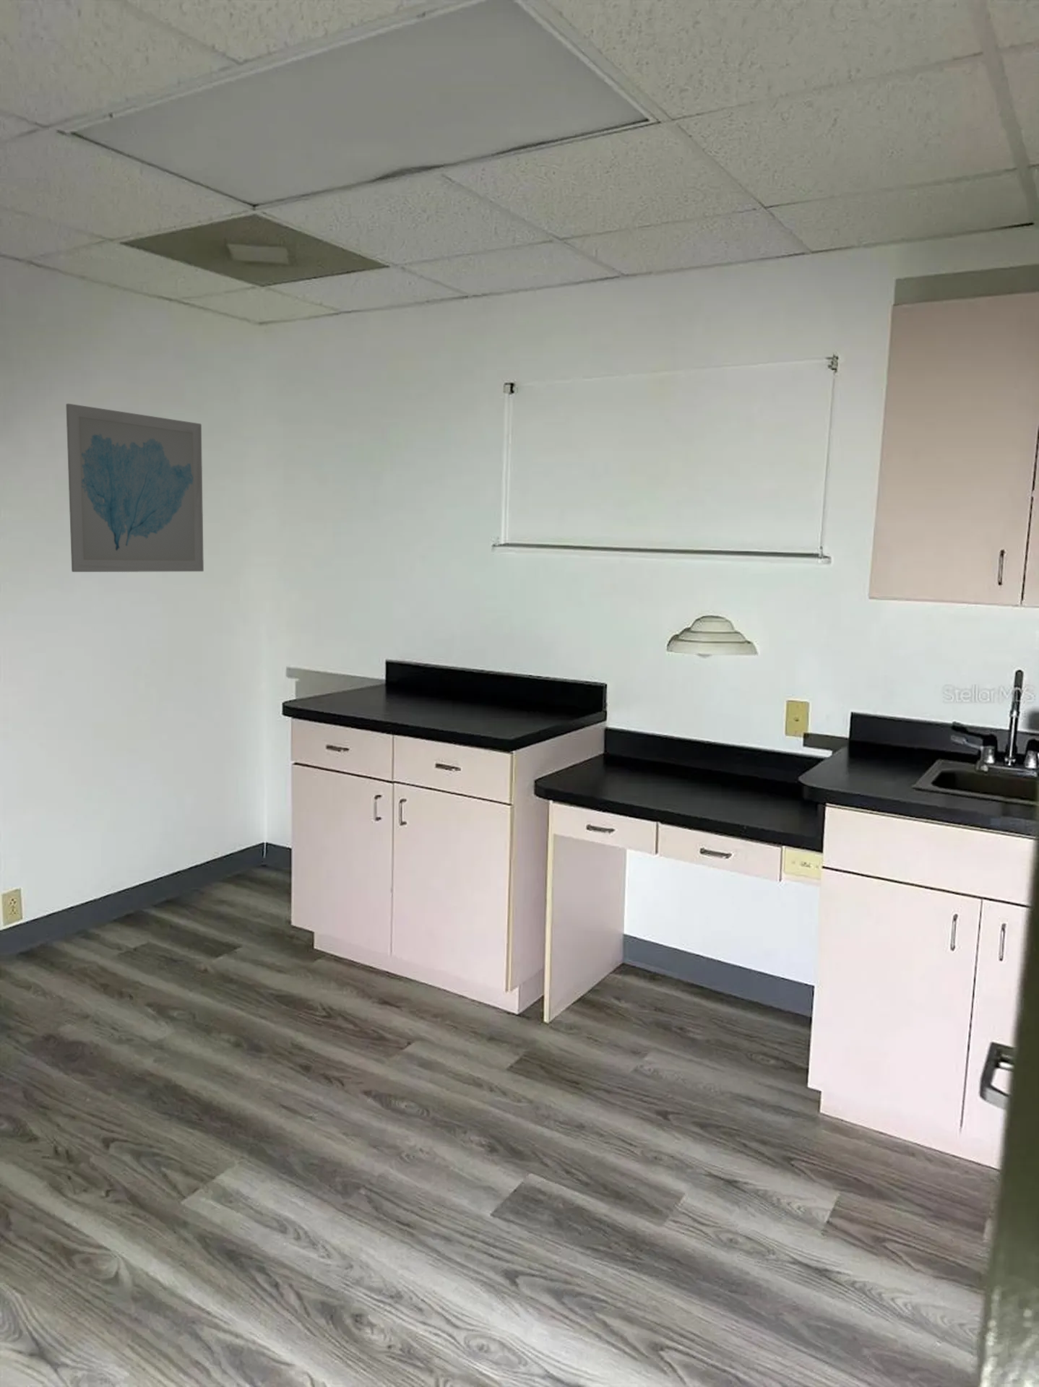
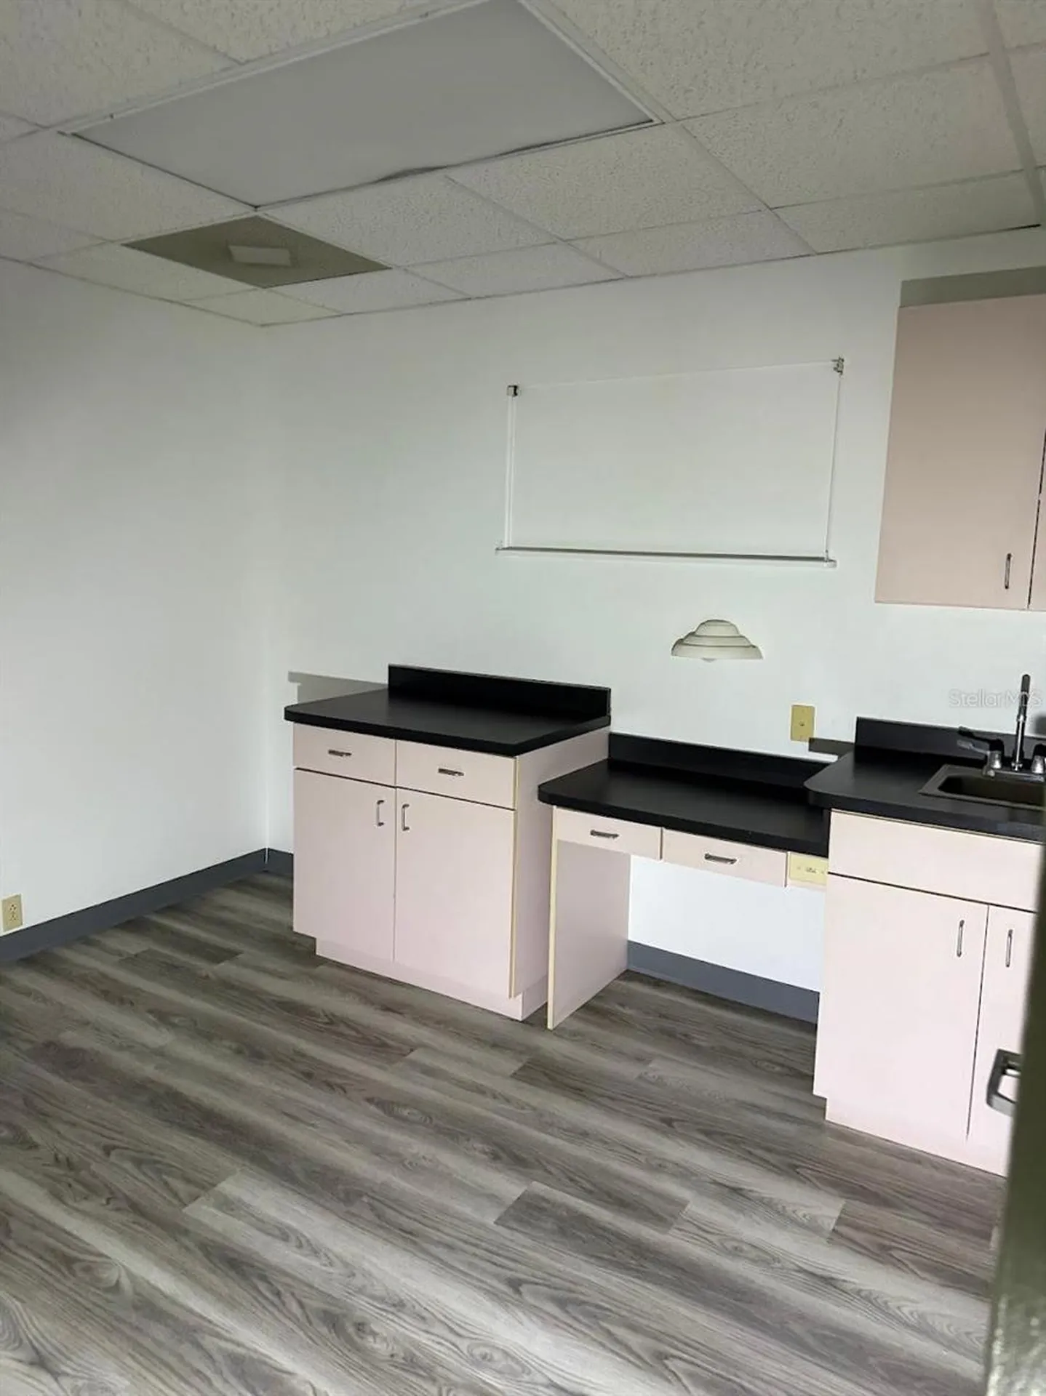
- wall art [65,403,204,573]
